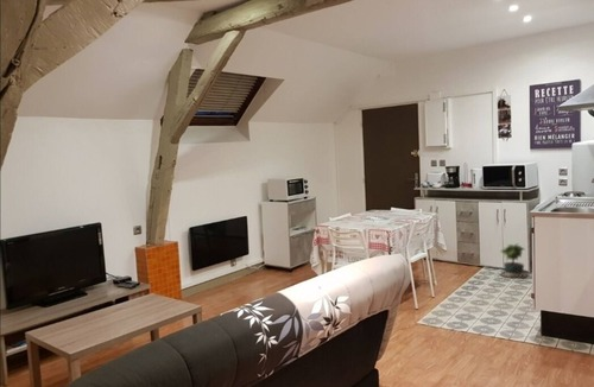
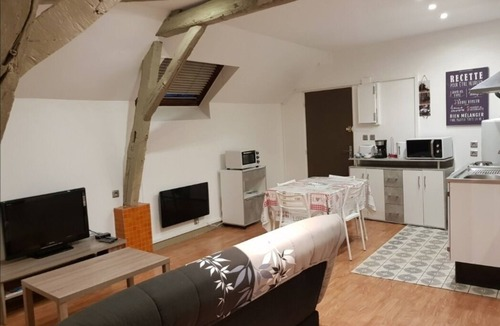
- potted plant [495,242,530,279]
